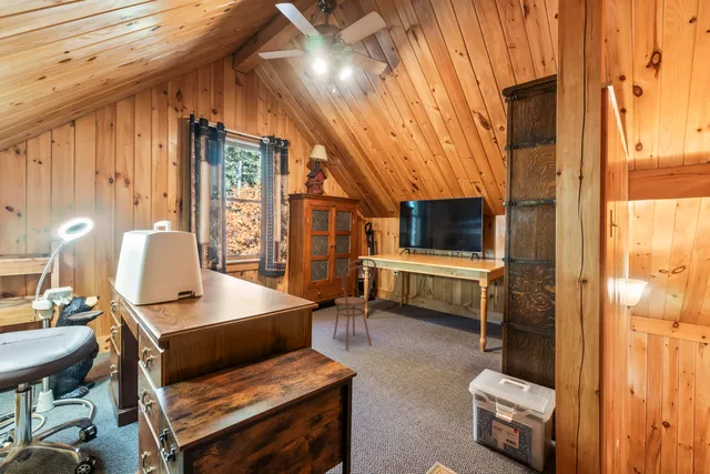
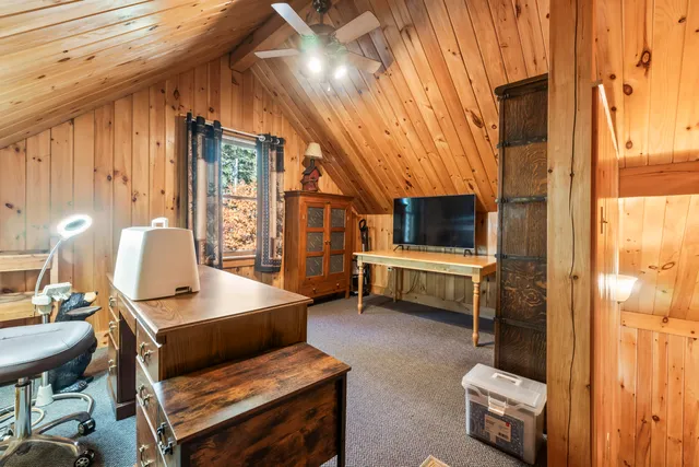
- chair [332,258,377,351]
